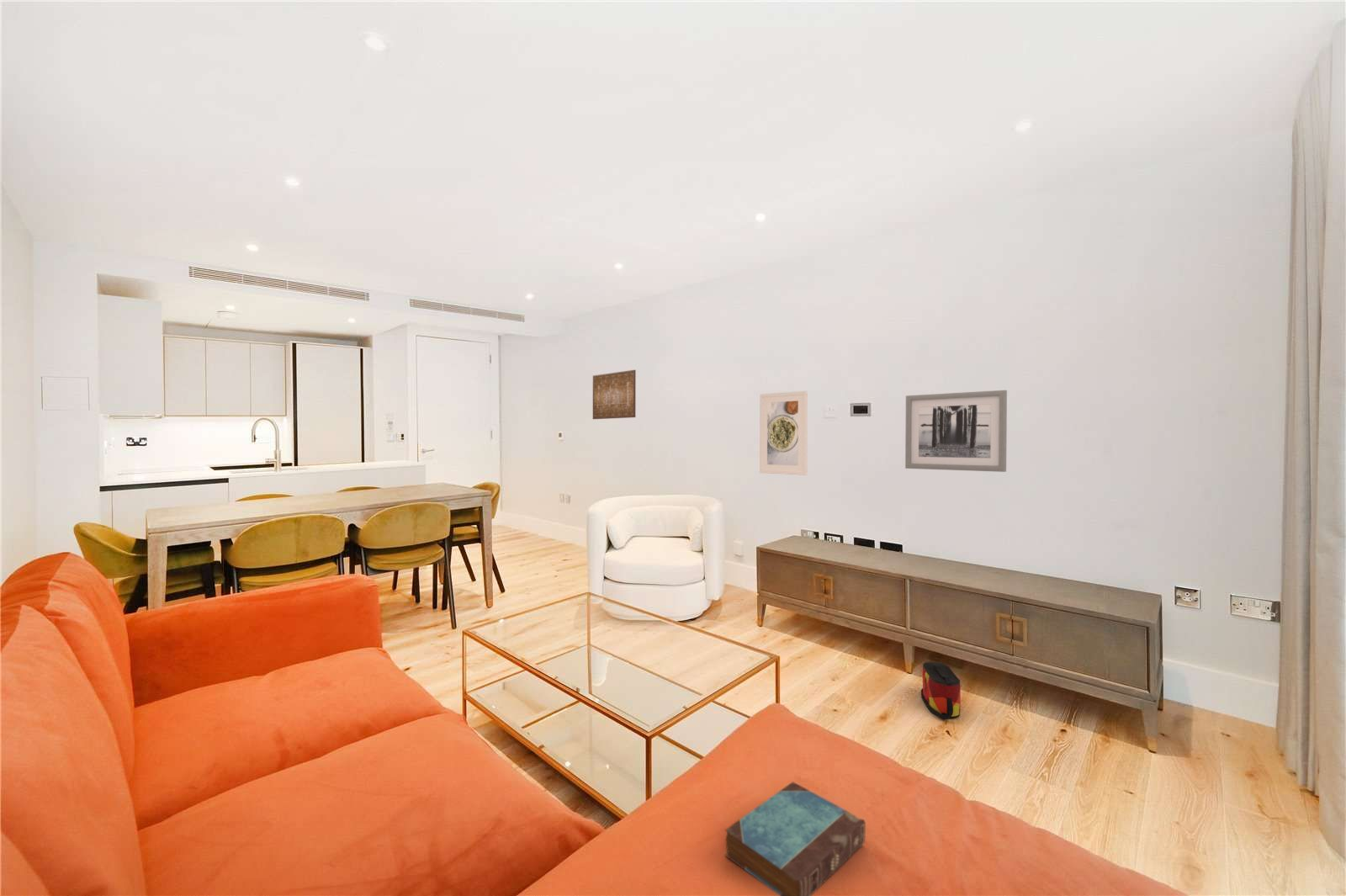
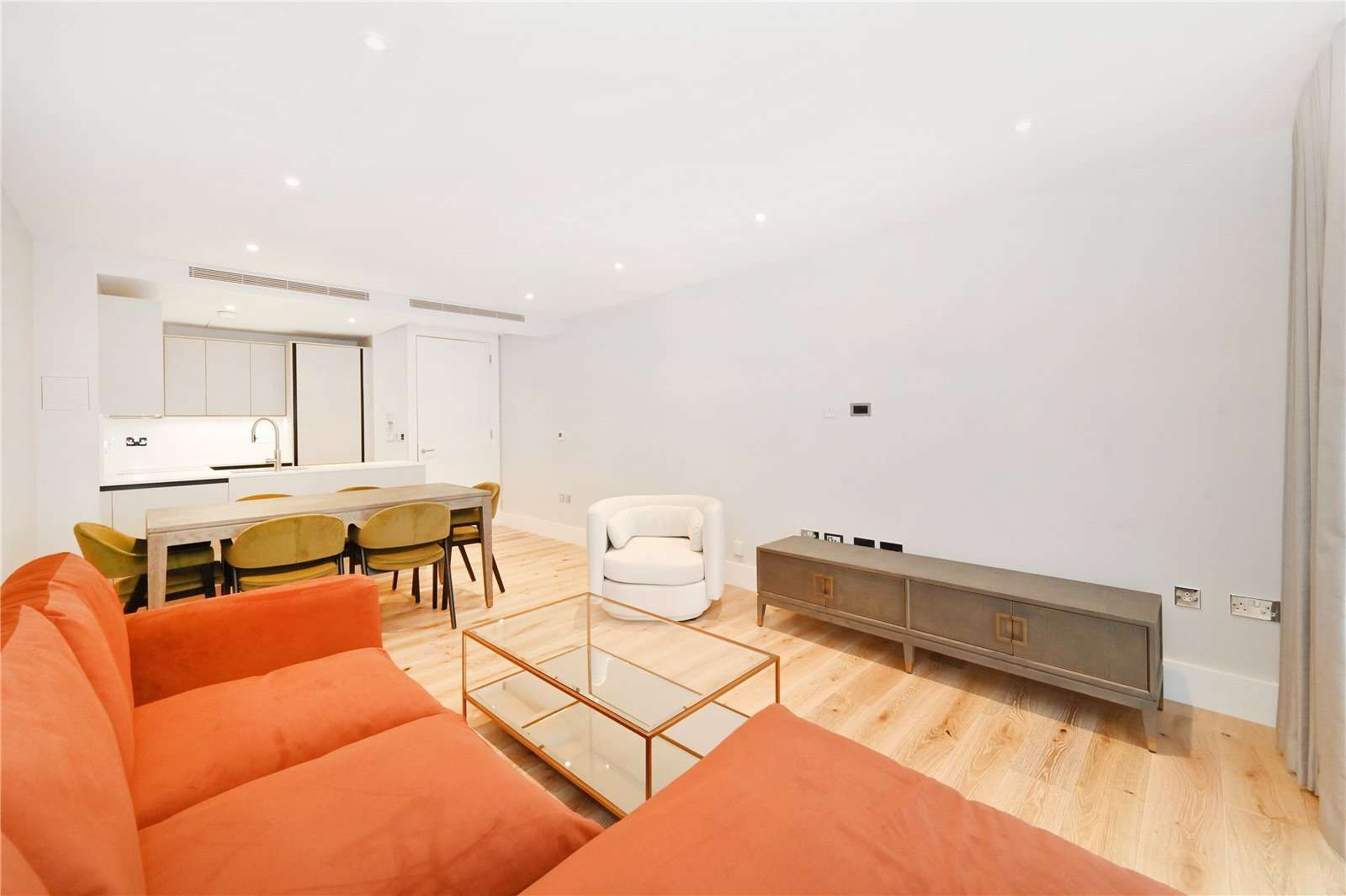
- wall art [592,369,637,420]
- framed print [759,390,808,476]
- book [724,781,866,896]
- wall art [904,390,1008,473]
- bag [920,661,962,720]
